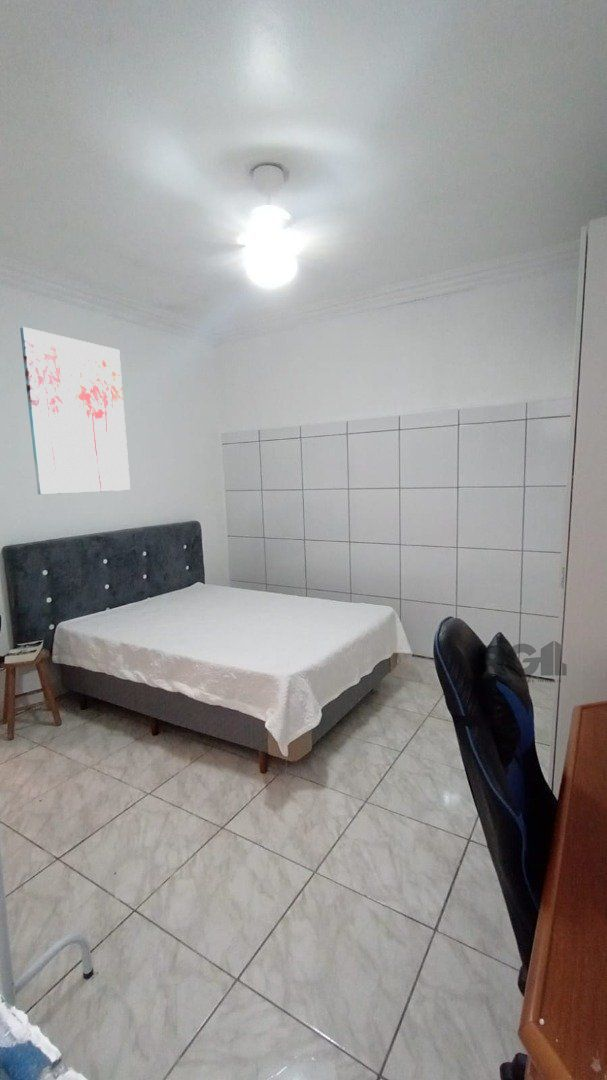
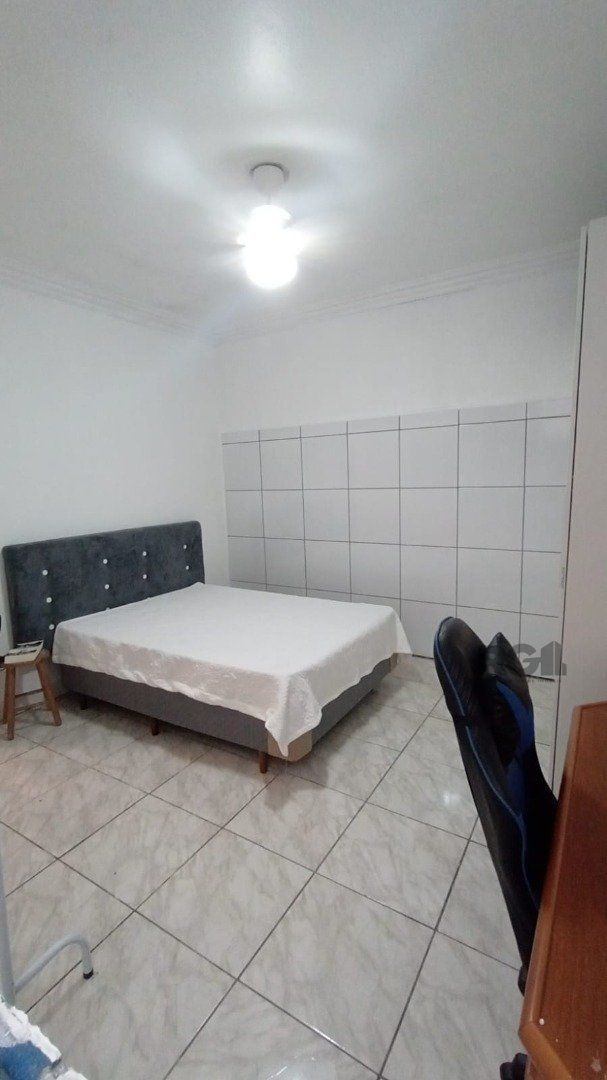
- wall art [19,326,131,495]
